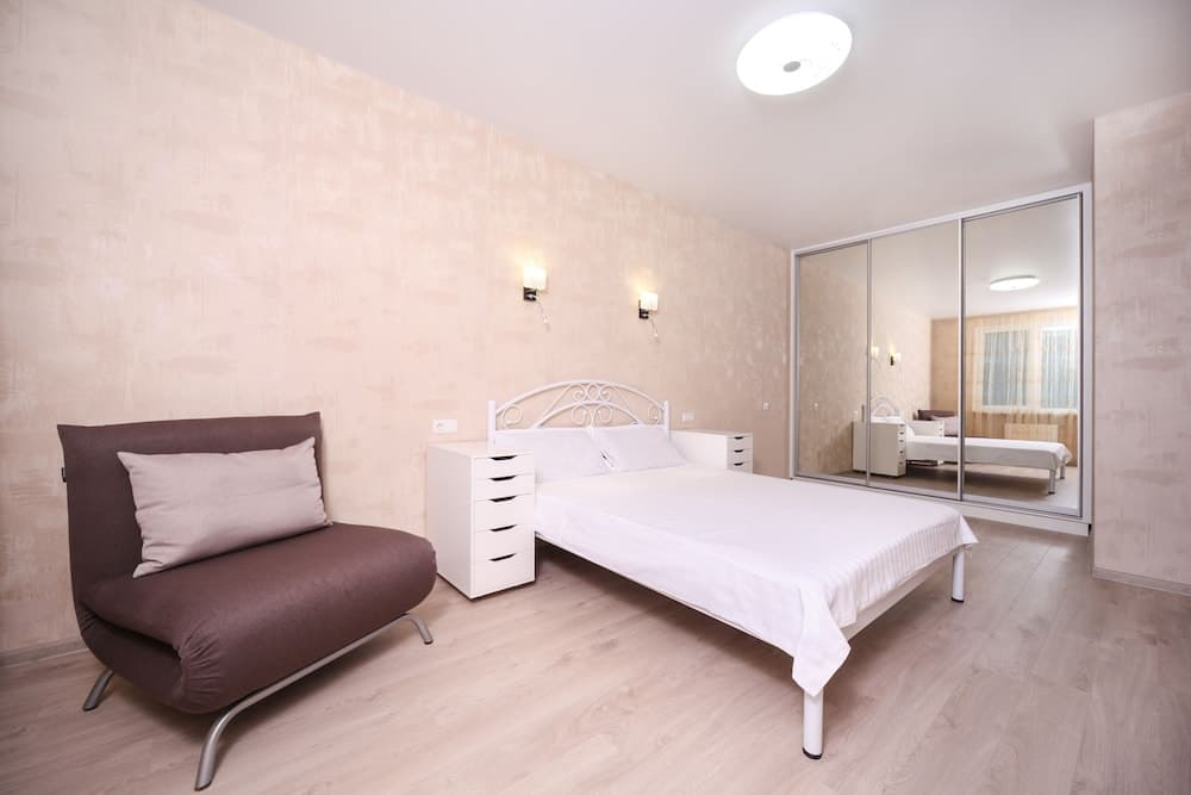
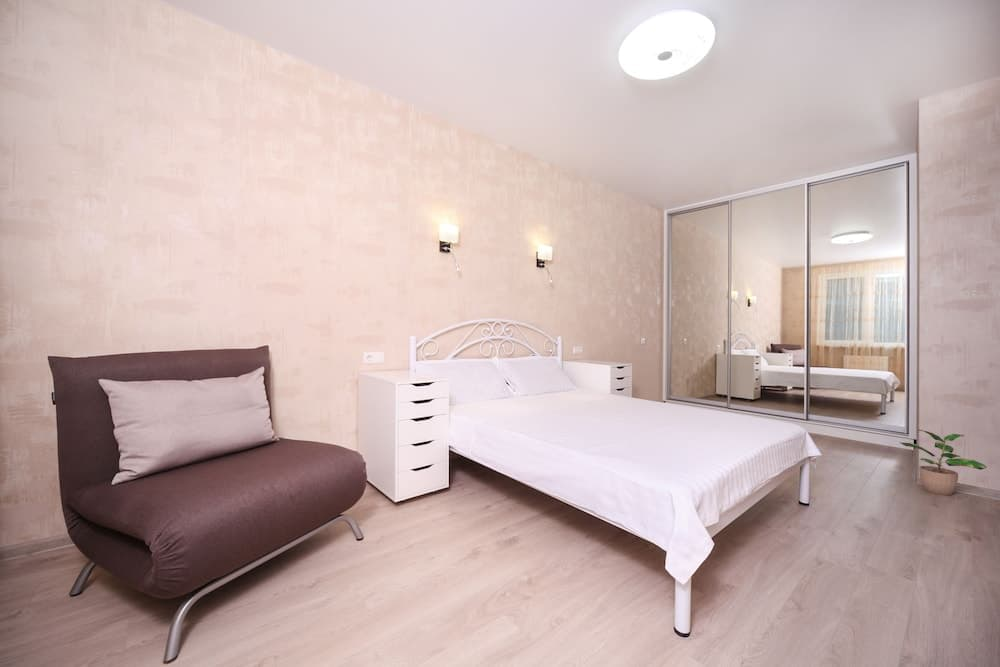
+ potted plant [900,429,988,496]
